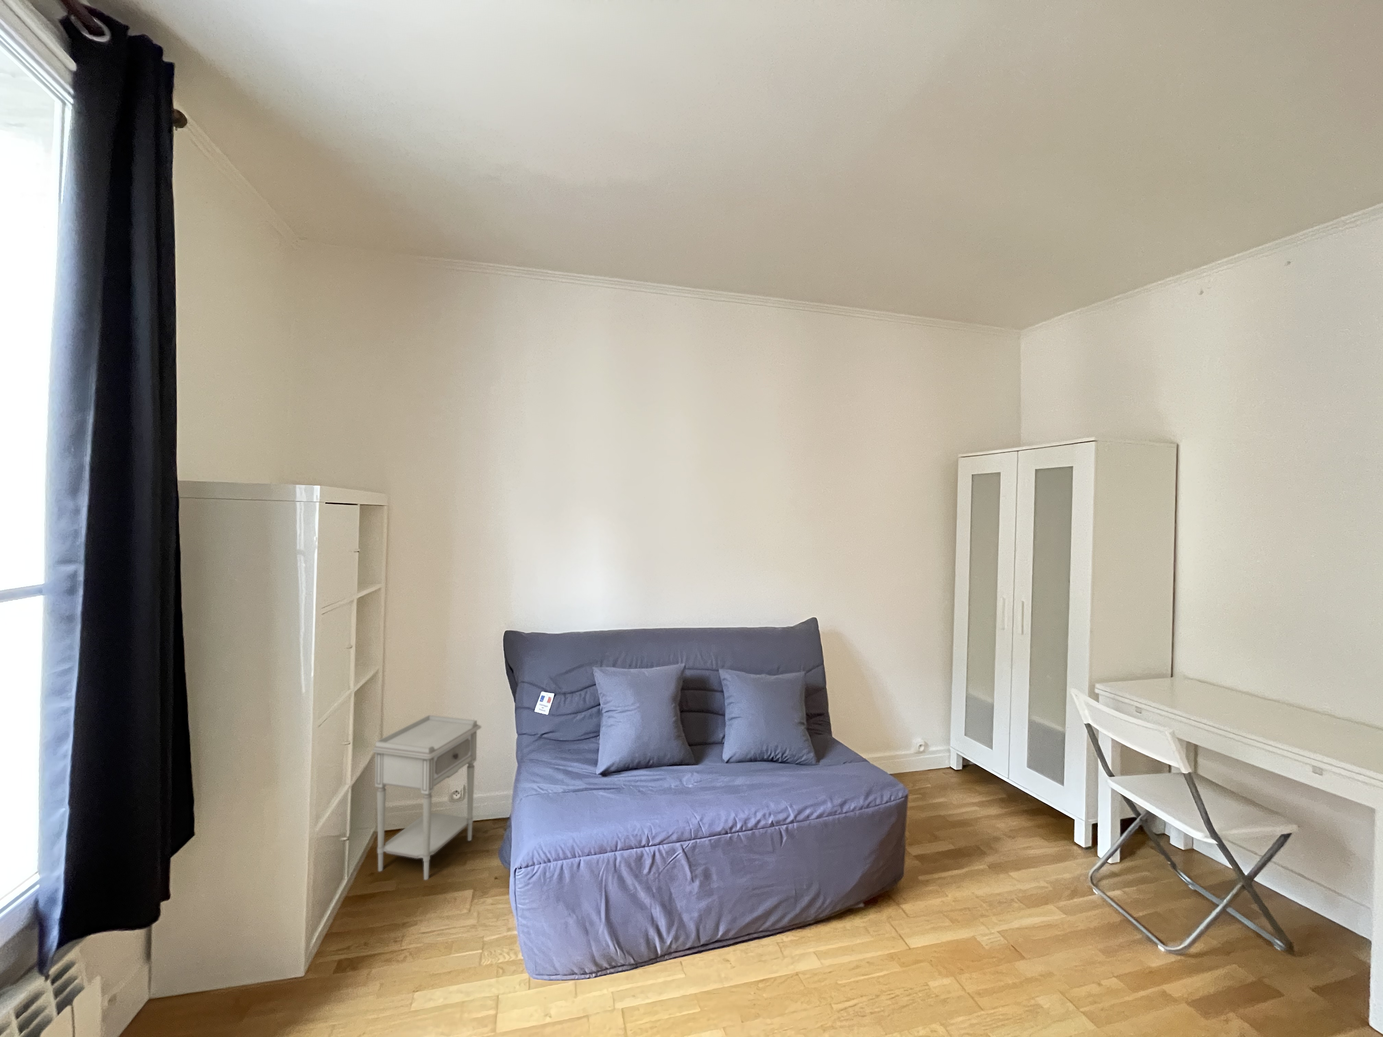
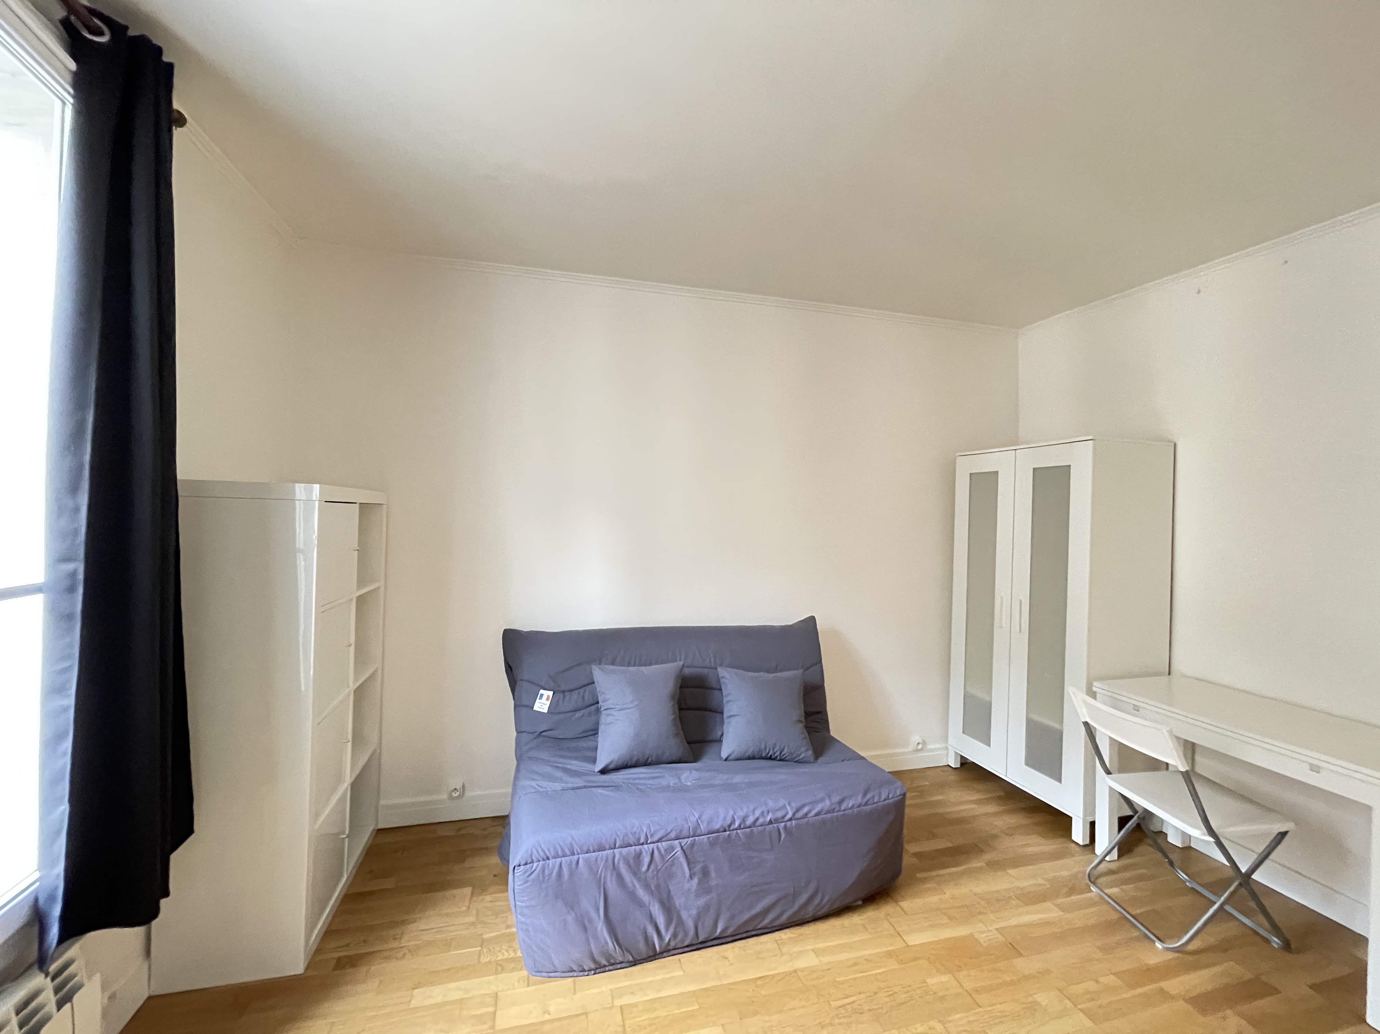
- nightstand [371,715,481,880]
